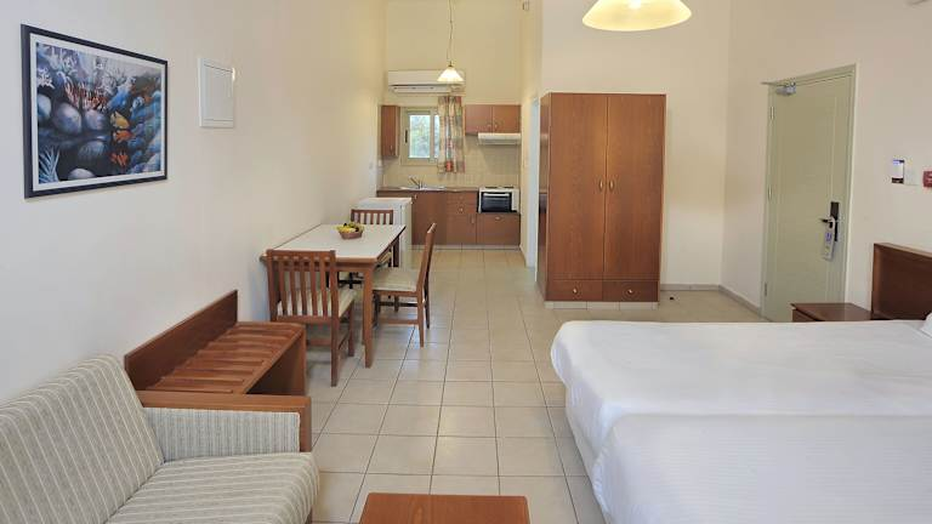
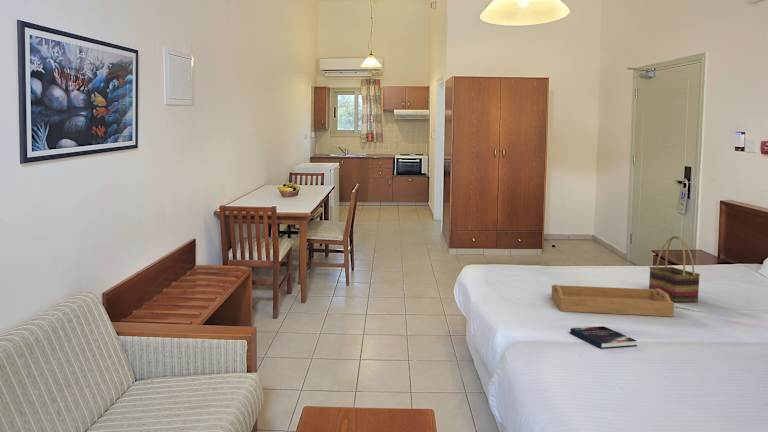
+ hardback book [569,325,638,349]
+ serving tray [551,283,675,317]
+ woven basket [648,235,701,303]
